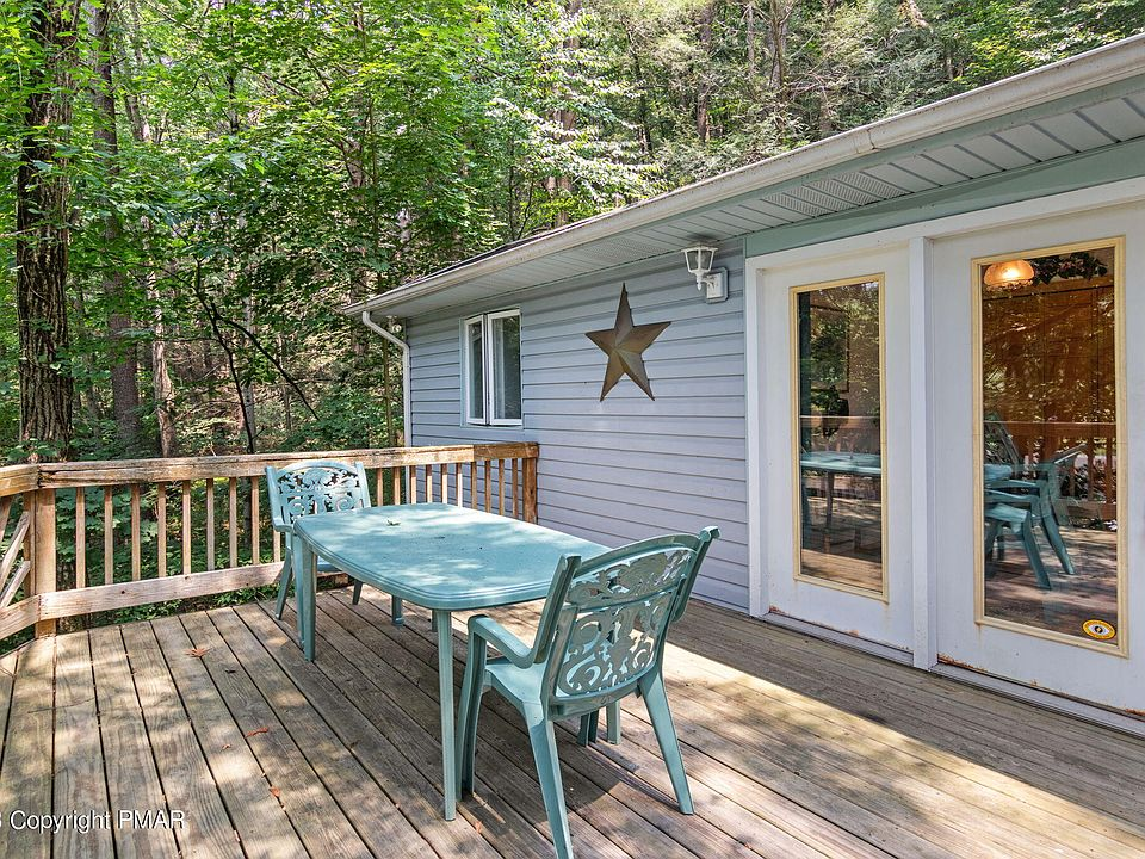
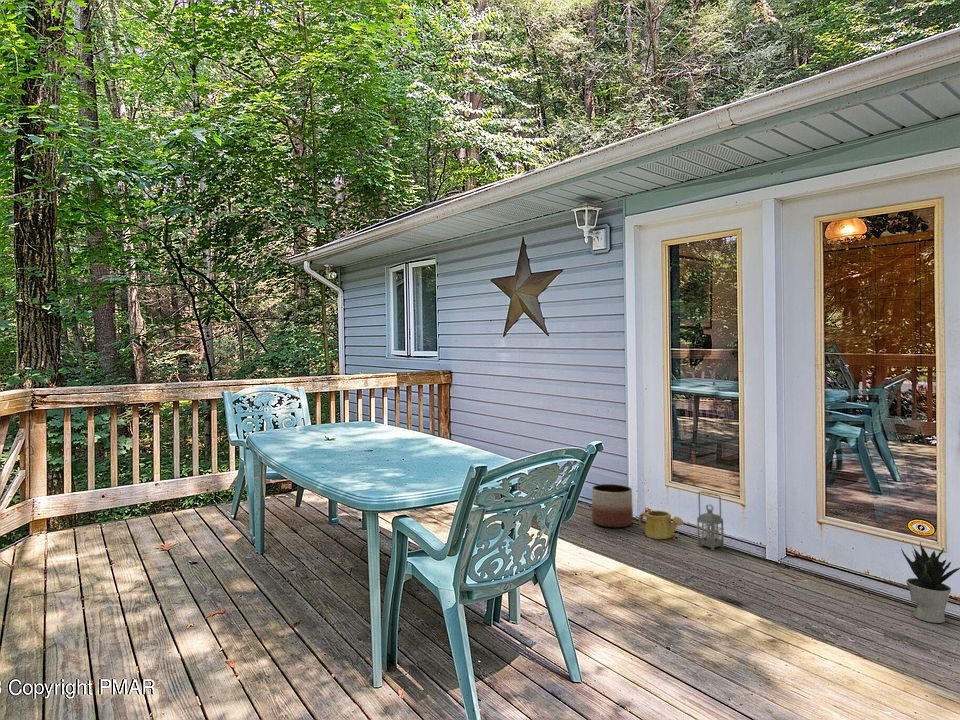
+ planter [591,483,634,528]
+ watering can [638,509,684,540]
+ potted plant [900,541,960,624]
+ lantern [696,490,725,551]
